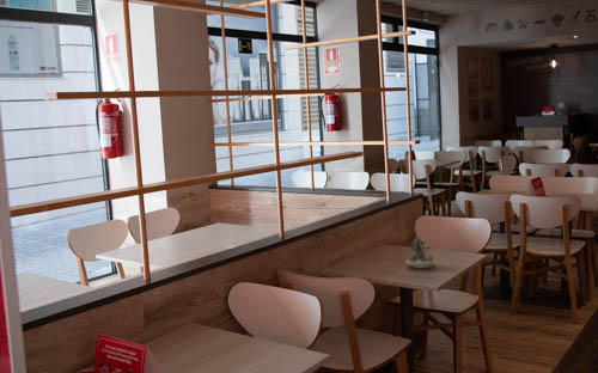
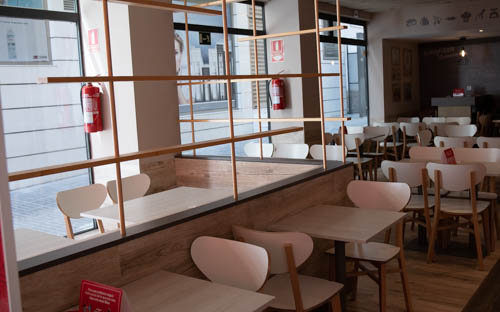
- succulent planter [405,234,435,270]
